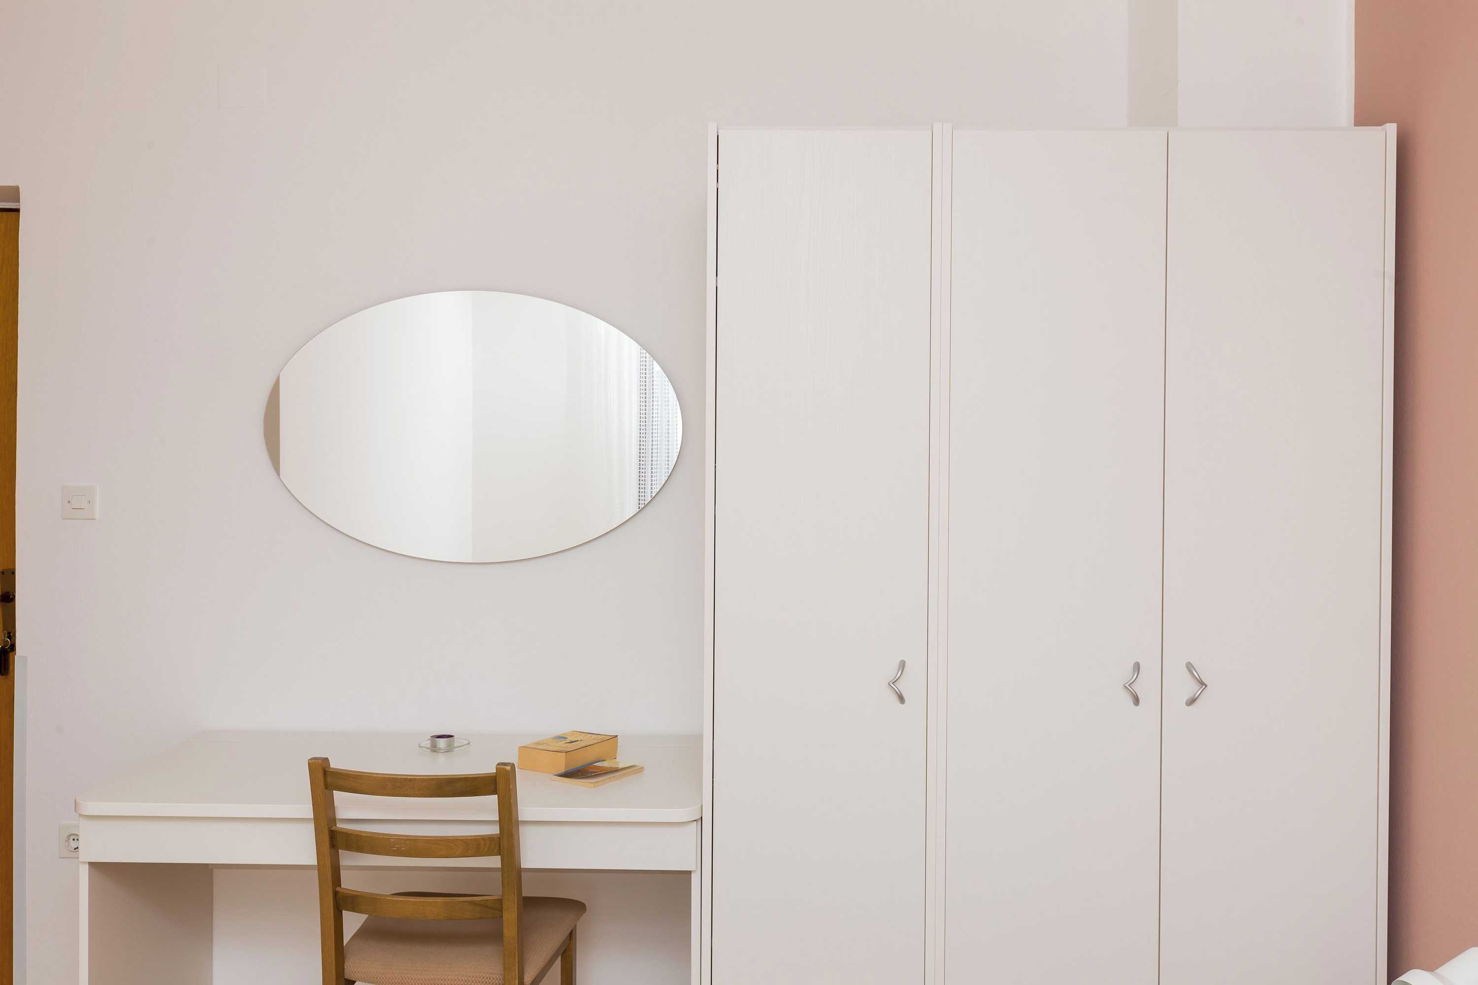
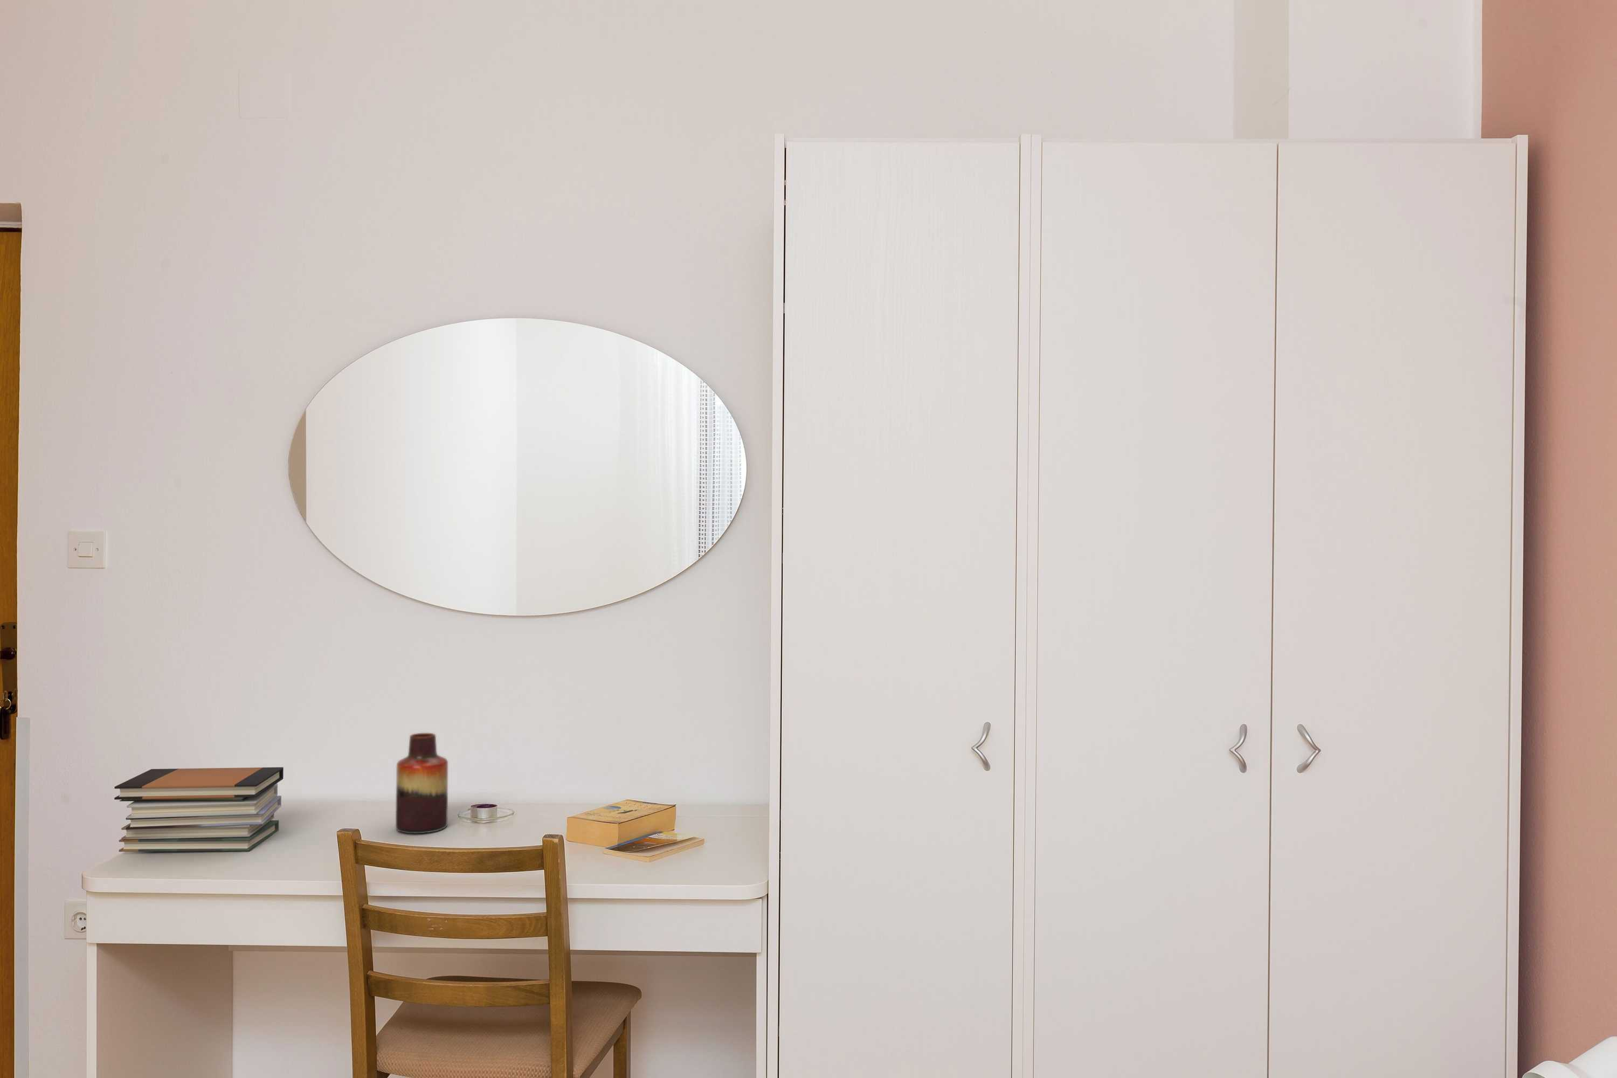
+ vase [395,733,449,834]
+ book stack [114,766,284,852]
